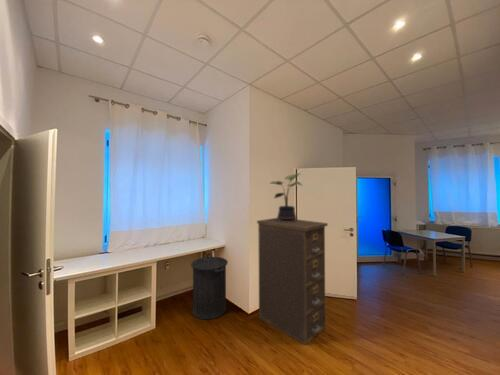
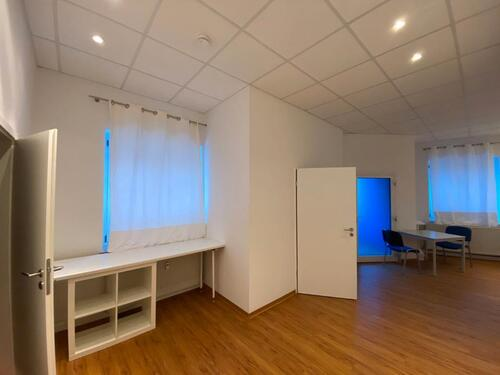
- filing cabinet [256,217,329,346]
- trash can [190,252,229,321]
- potted plant [269,172,302,222]
